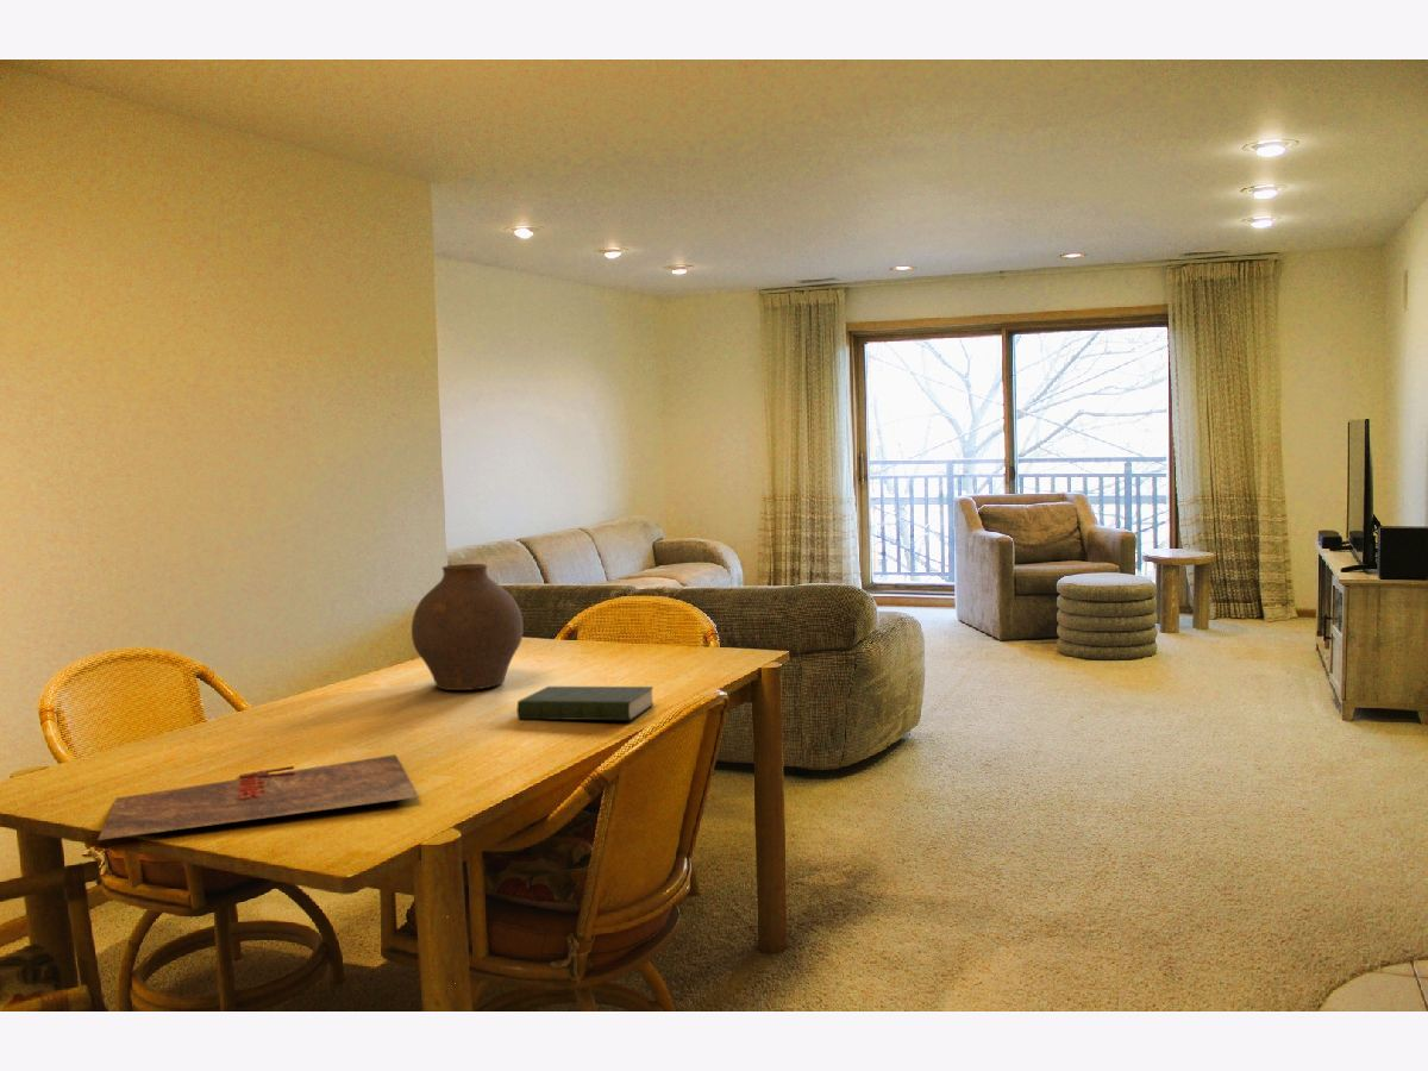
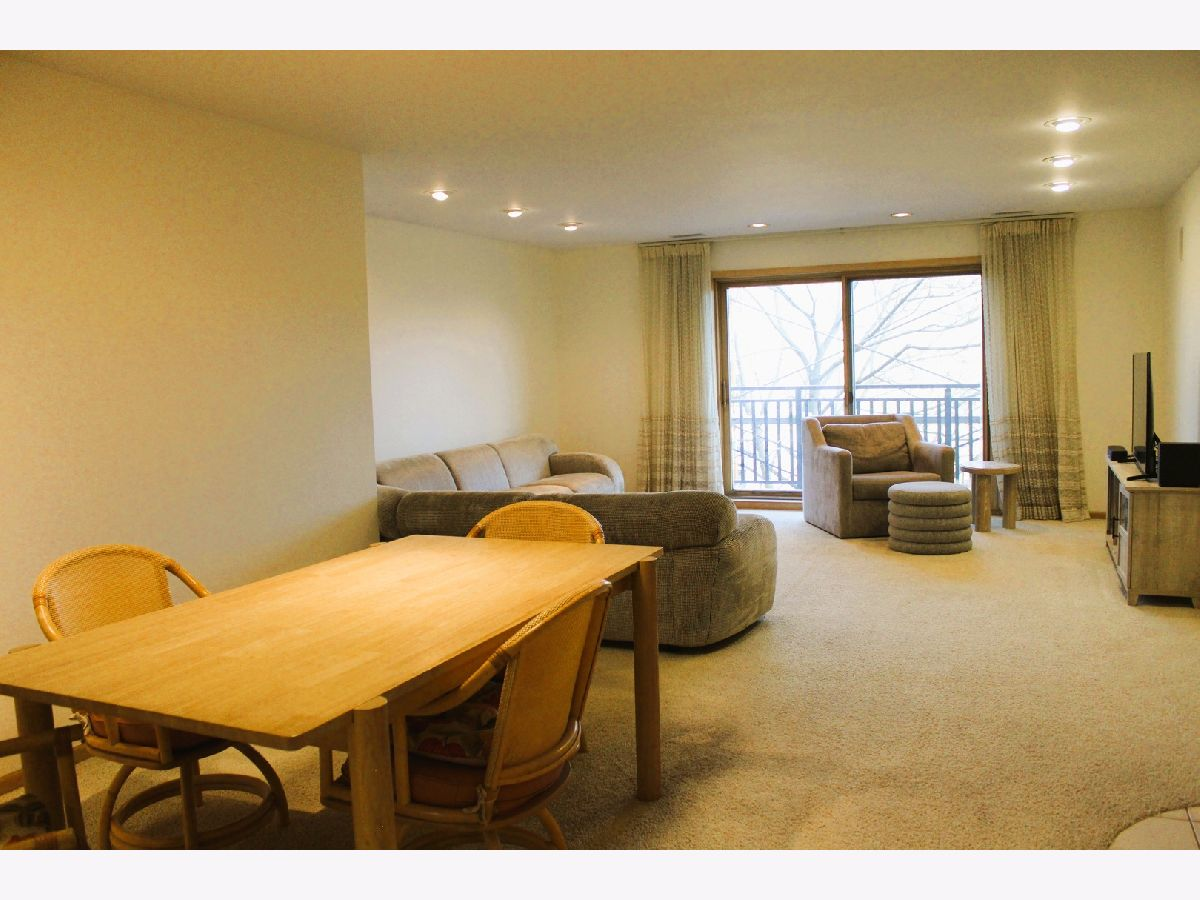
- vase [411,563,525,691]
- placemat [96,753,420,841]
- book [515,685,654,721]
